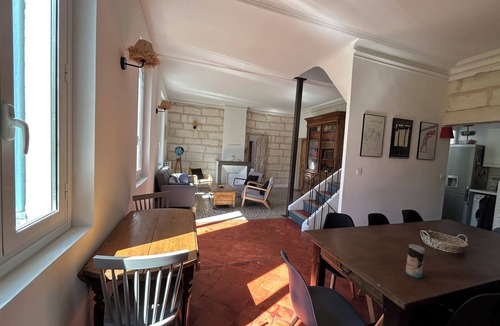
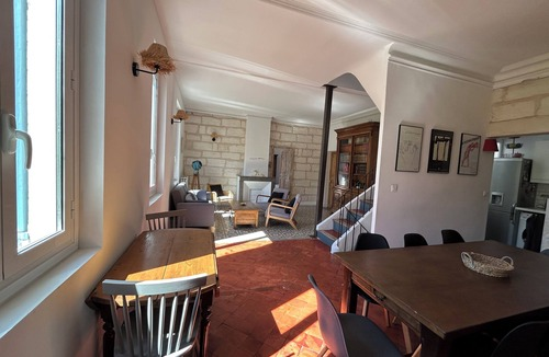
- cup [405,243,426,279]
